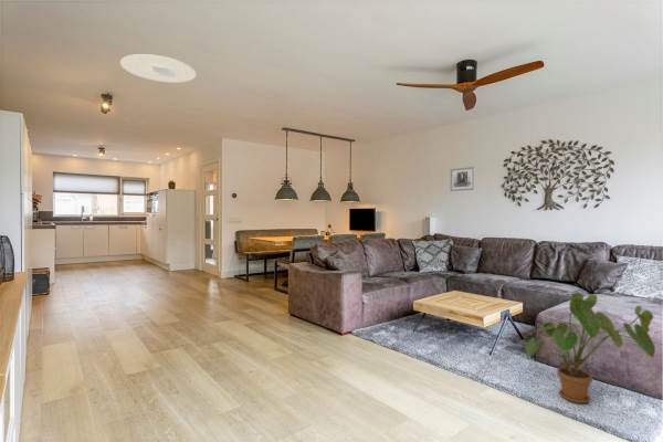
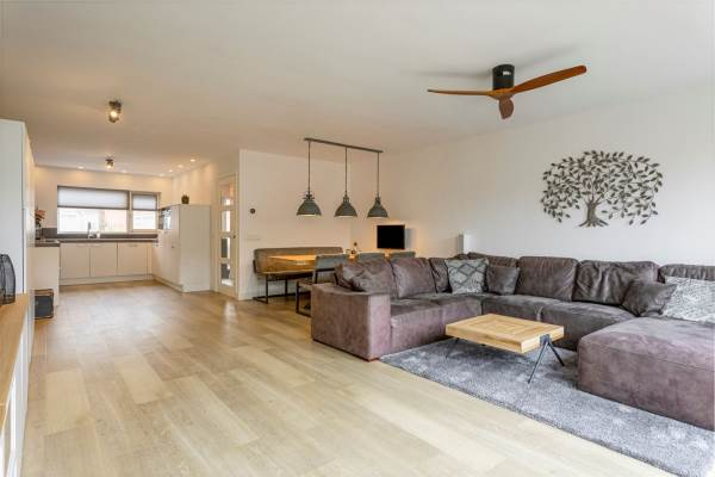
- ceiling light [119,53,197,84]
- wall art [449,166,476,192]
- house plant [525,292,656,404]
